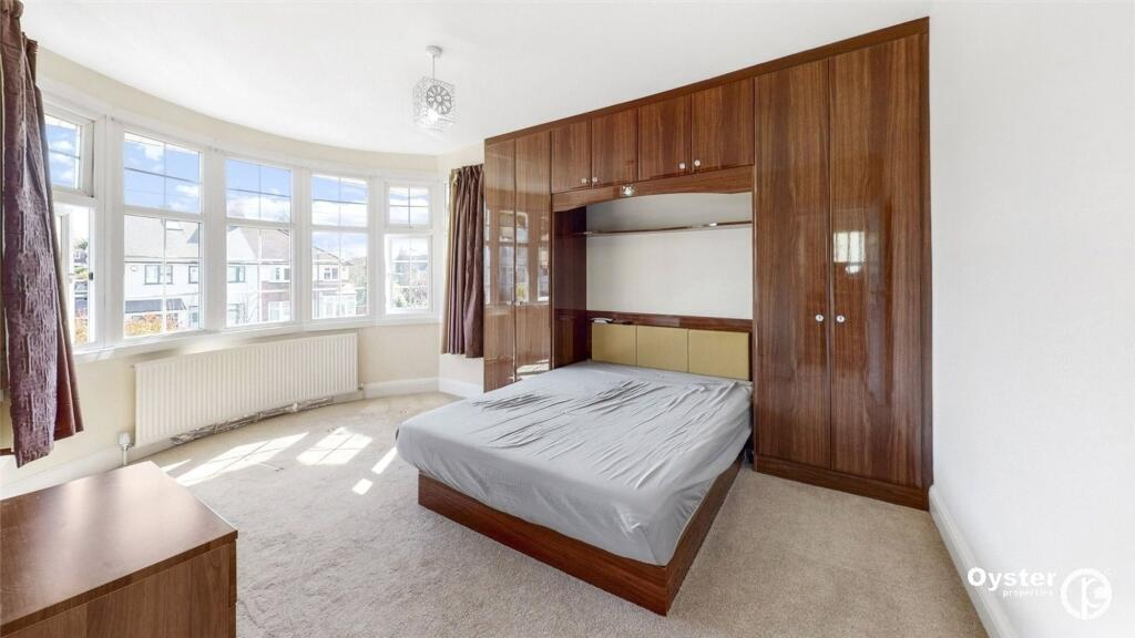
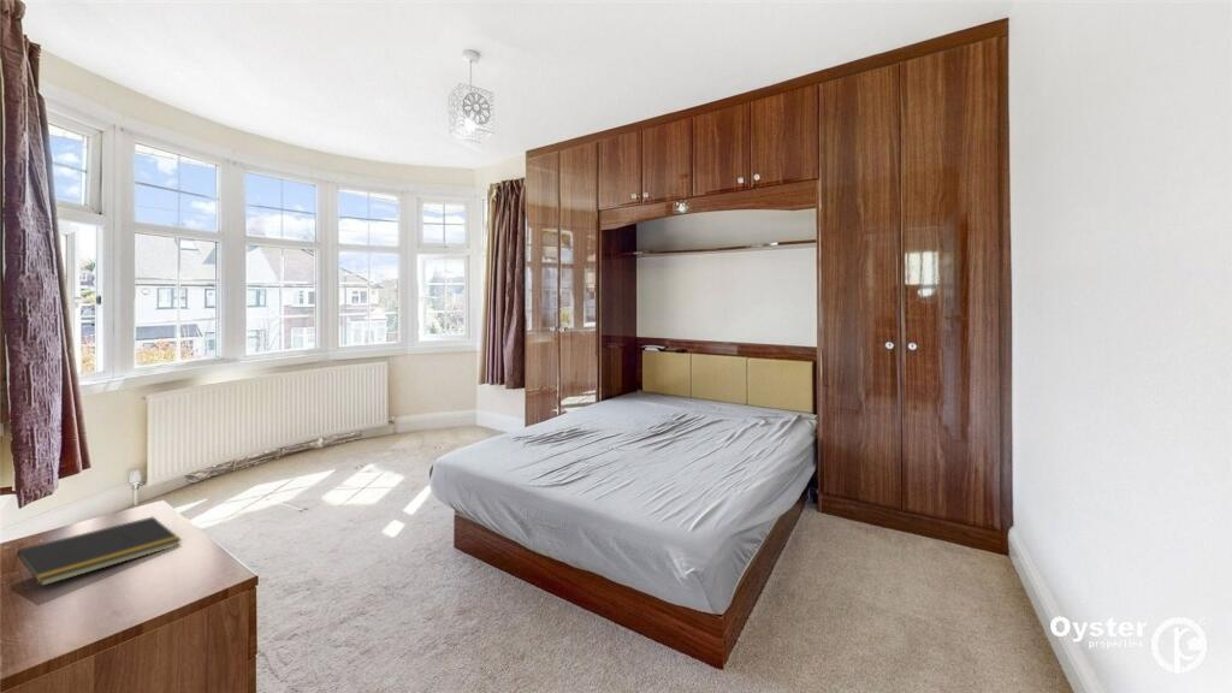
+ notepad [11,516,183,587]
